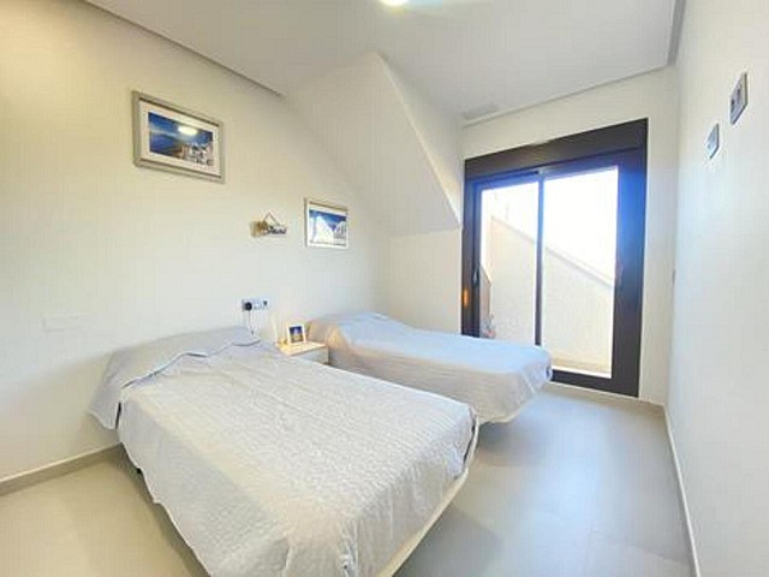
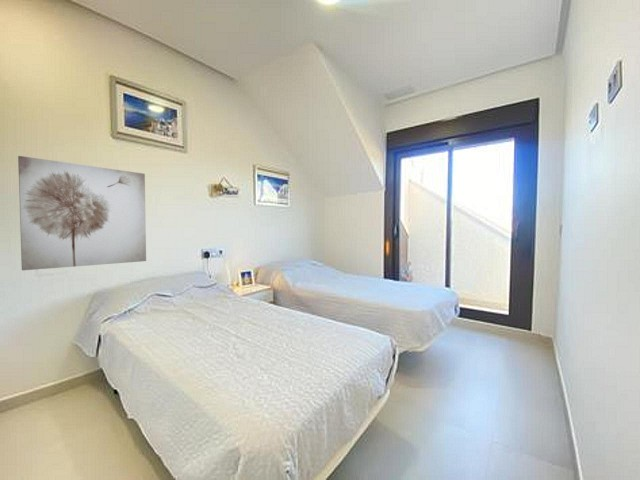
+ wall art [17,155,147,271]
